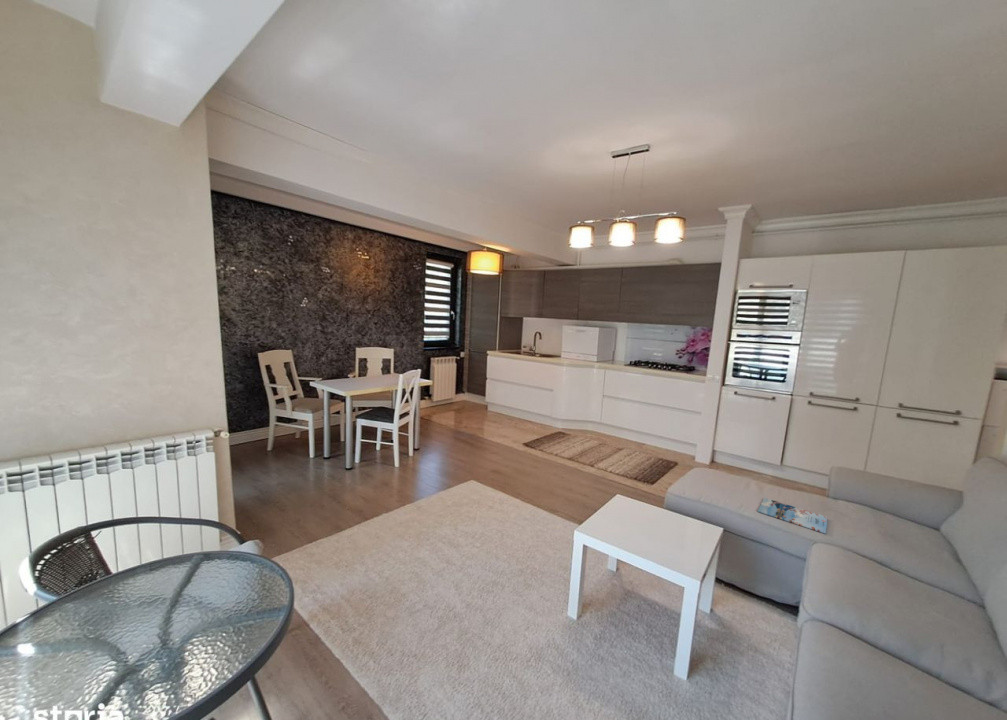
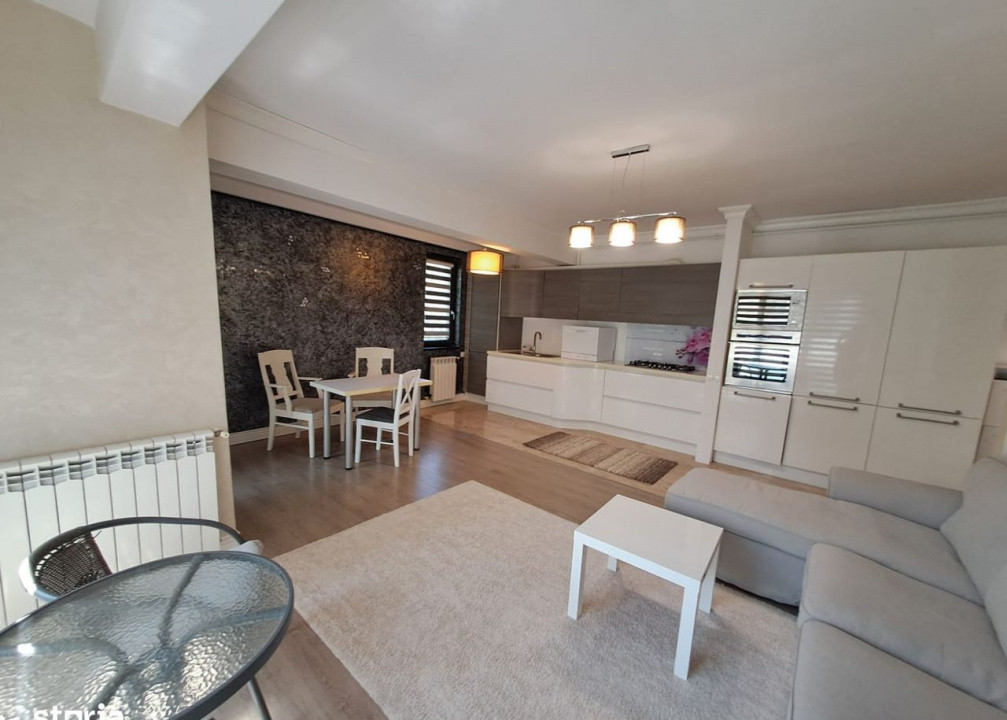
- magazine [757,497,829,534]
